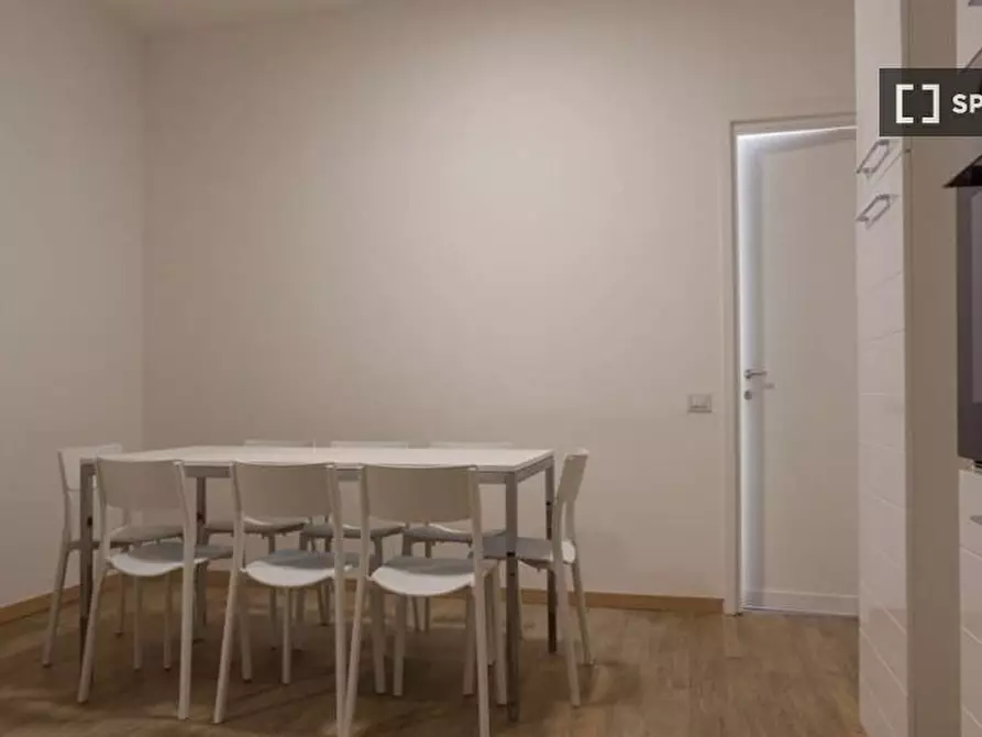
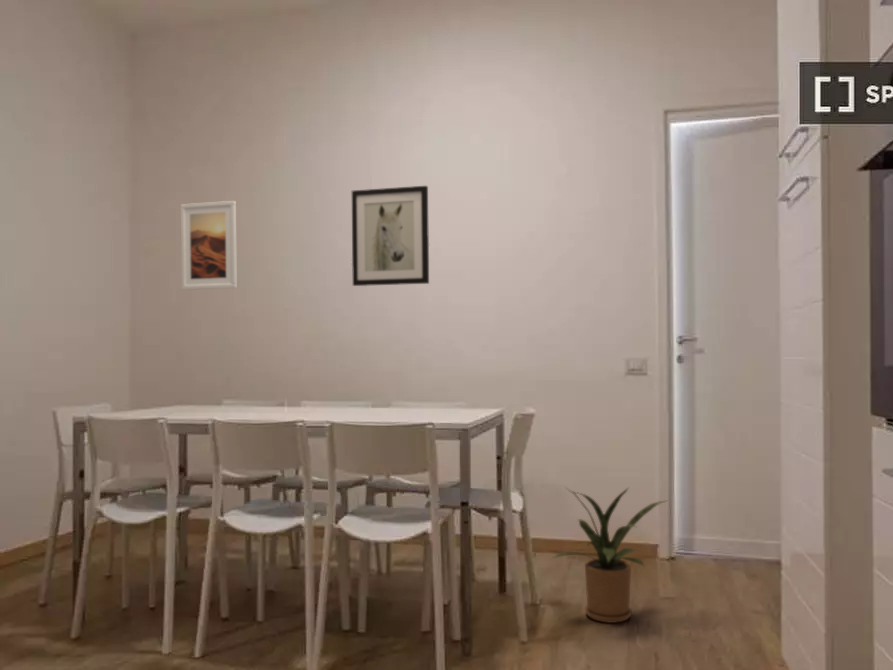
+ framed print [180,200,238,291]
+ house plant [549,486,667,624]
+ wall art [351,185,430,287]
